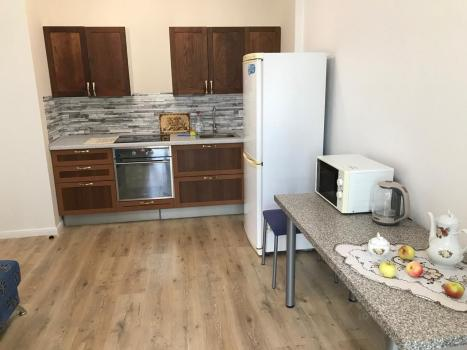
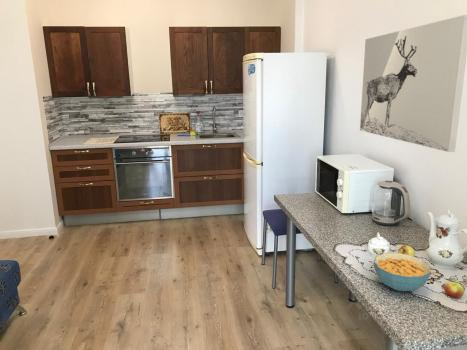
+ cereal bowl [373,252,432,292]
+ wall art [359,14,467,153]
